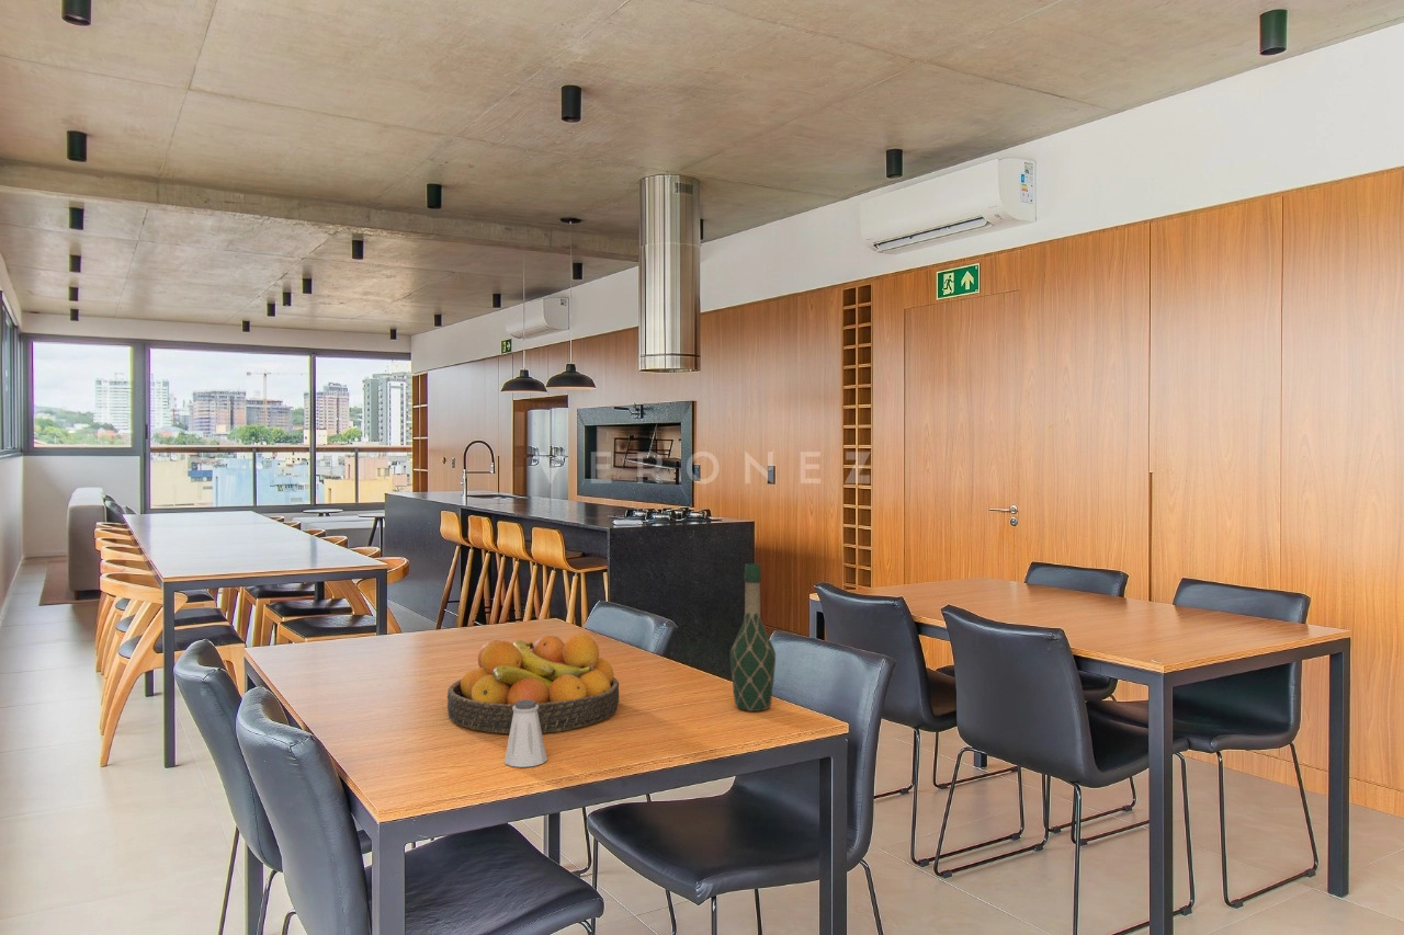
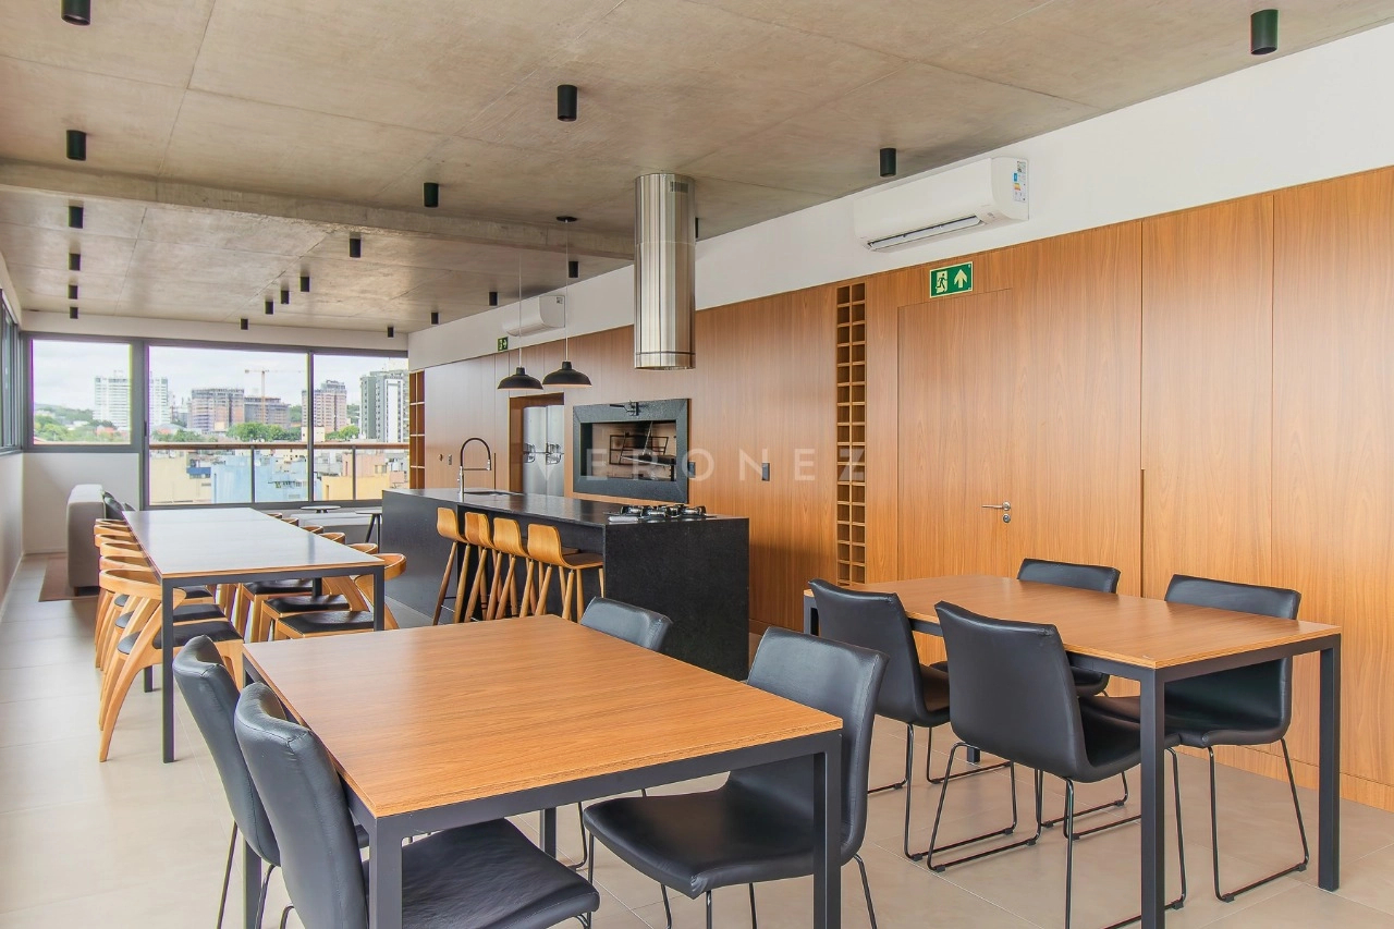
- fruit bowl [446,632,620,734]
- saltshaker [503,700,548,768]
- wine bottle [729,562,777,712]
